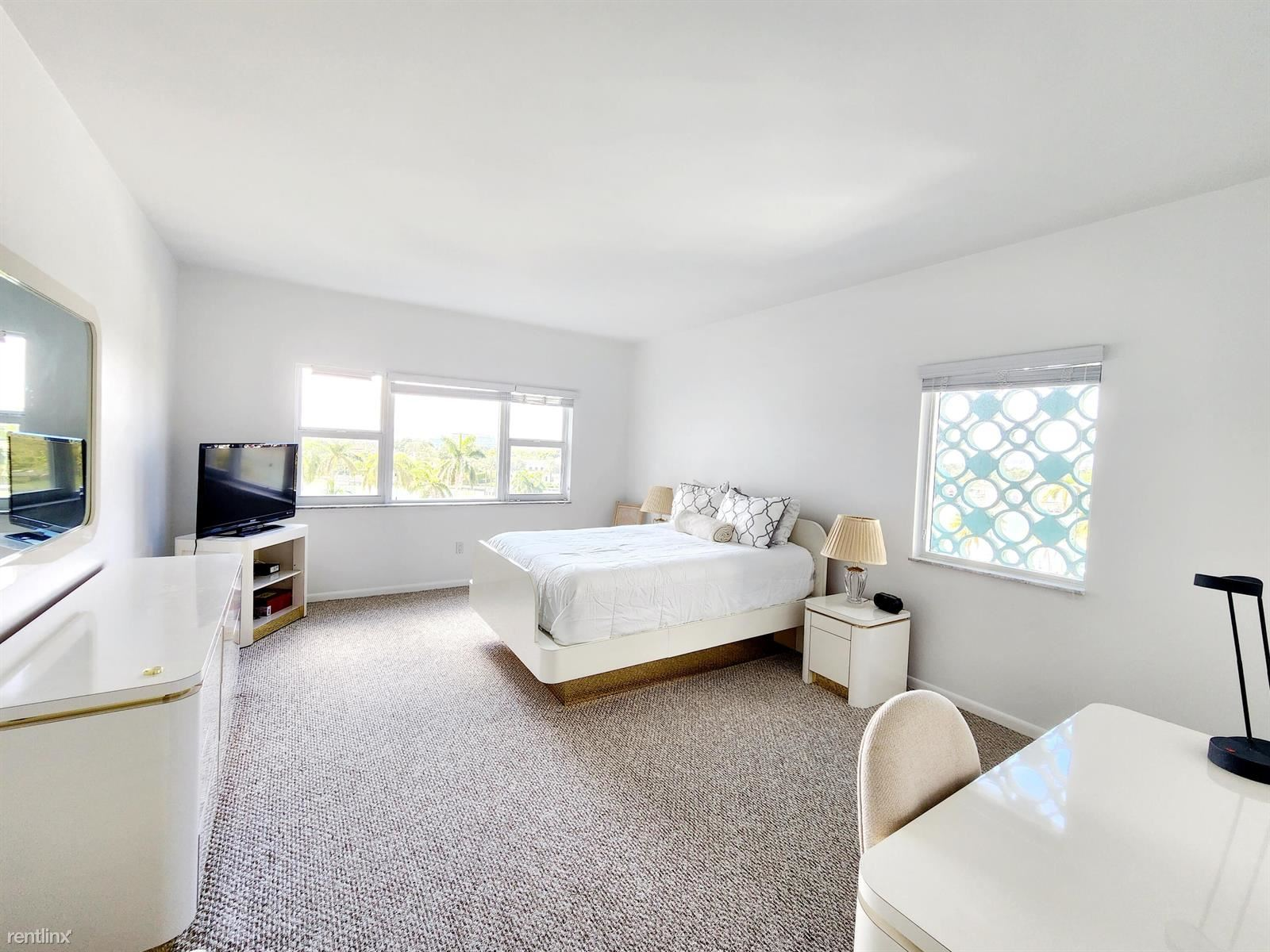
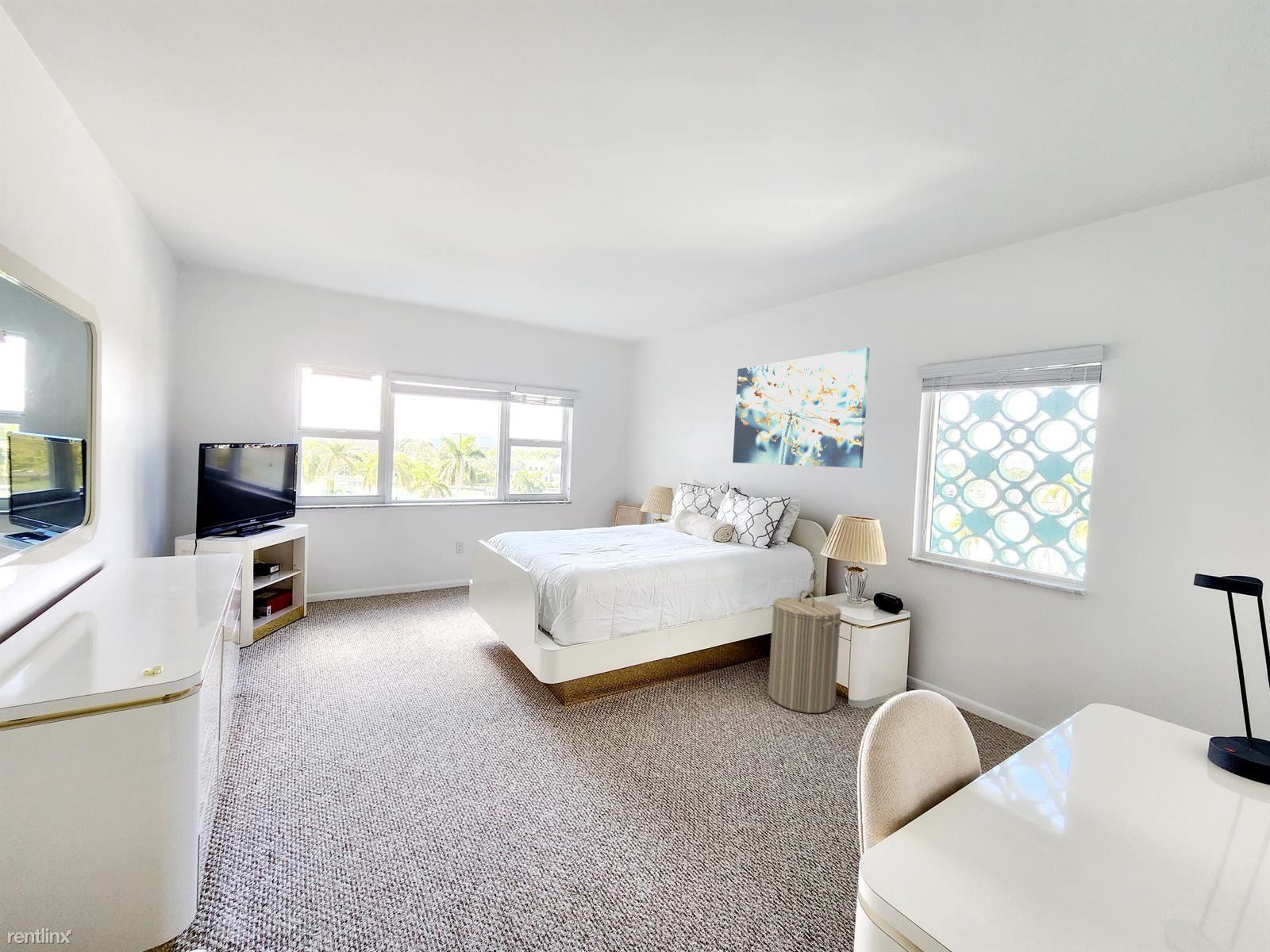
+ laundry hamper [768,589,842,714]
+ wall art [732,347,871,469]
